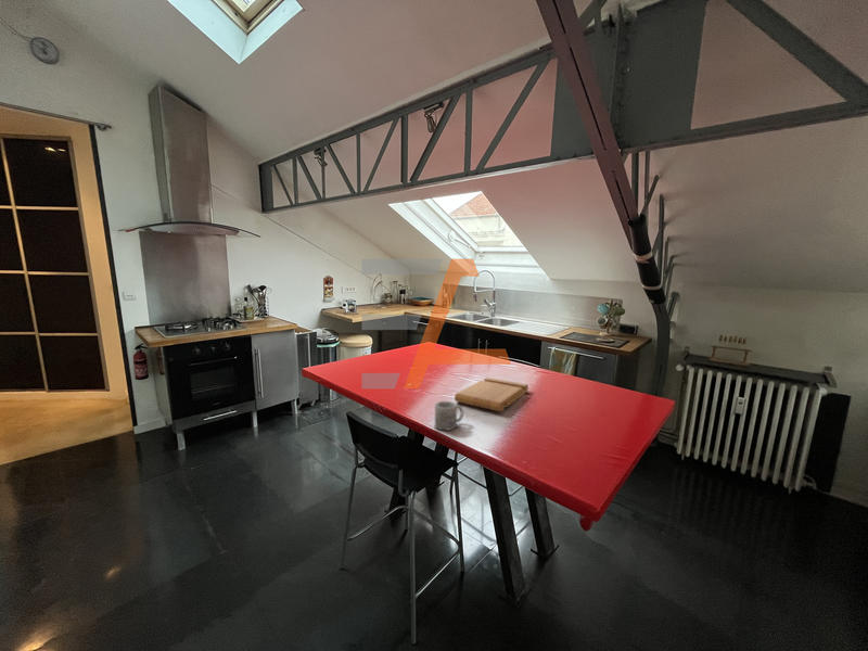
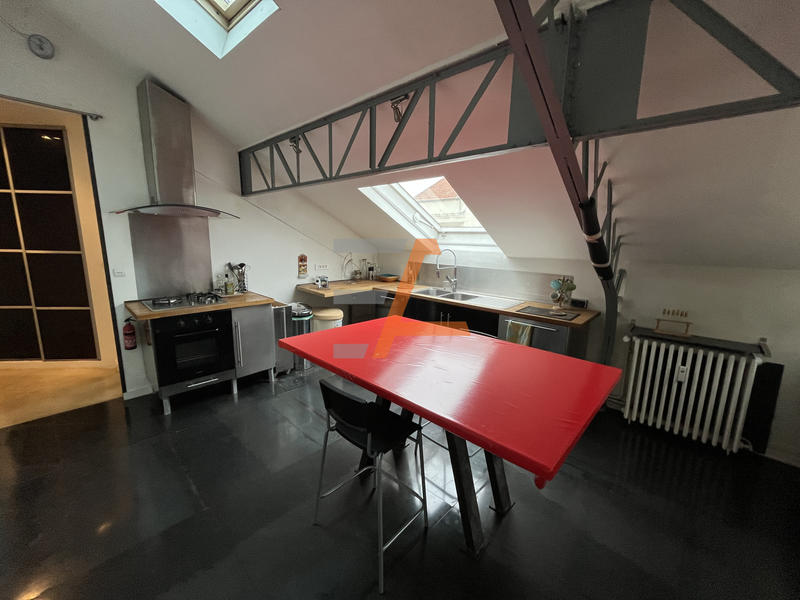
- mug [434,400,465,432]
- cutting board [454,376,529,413]
